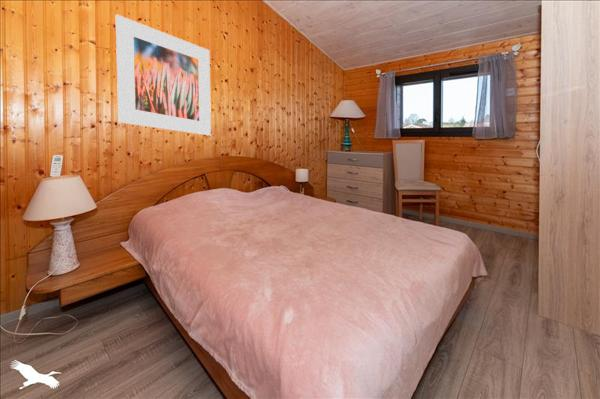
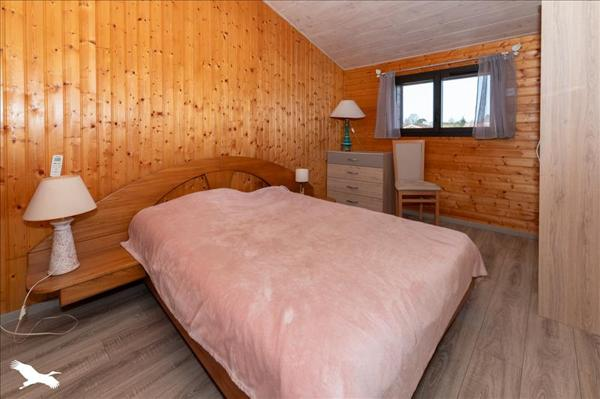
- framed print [115,14,212,137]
